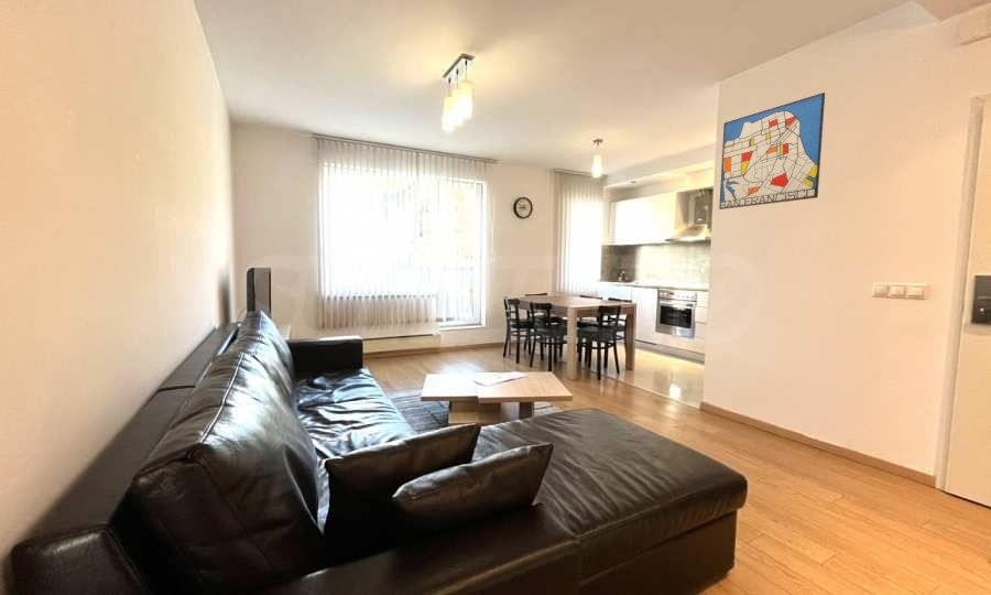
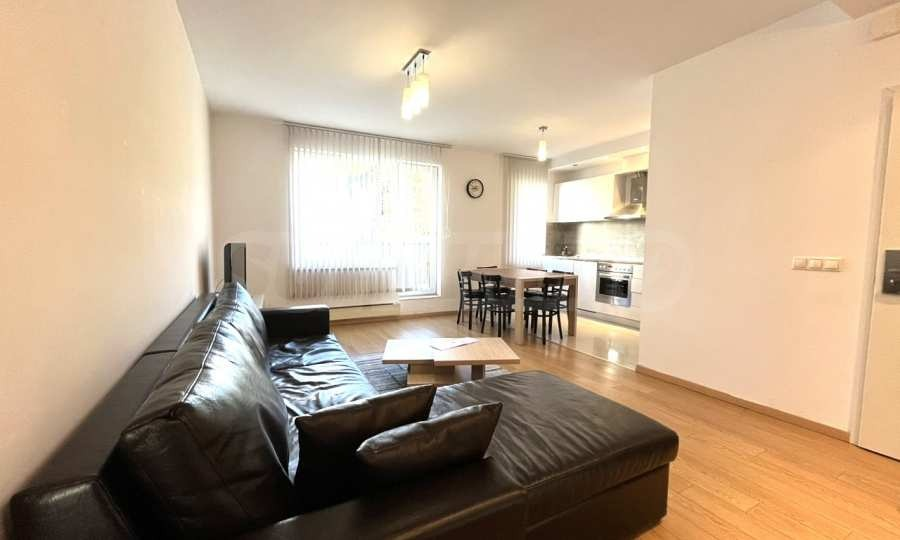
- wall art [718,91,826,210]
